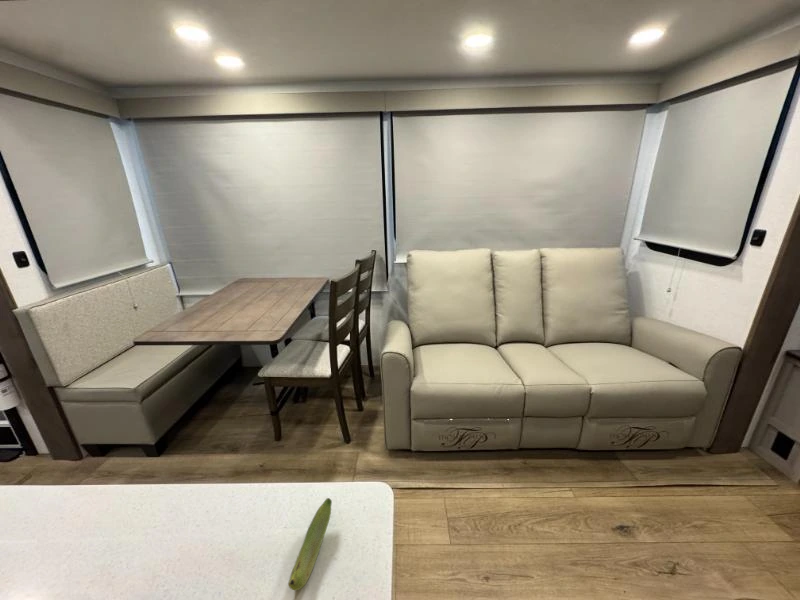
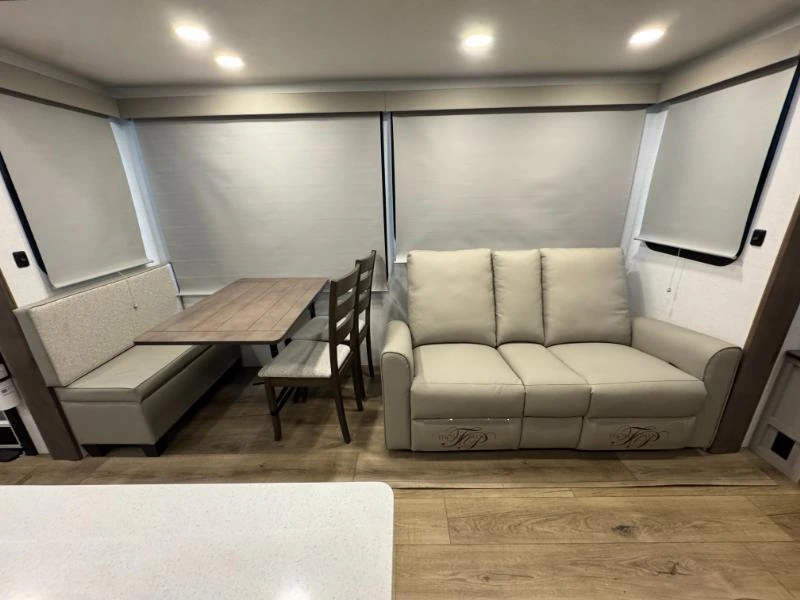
- banana [288,497,333,591]
